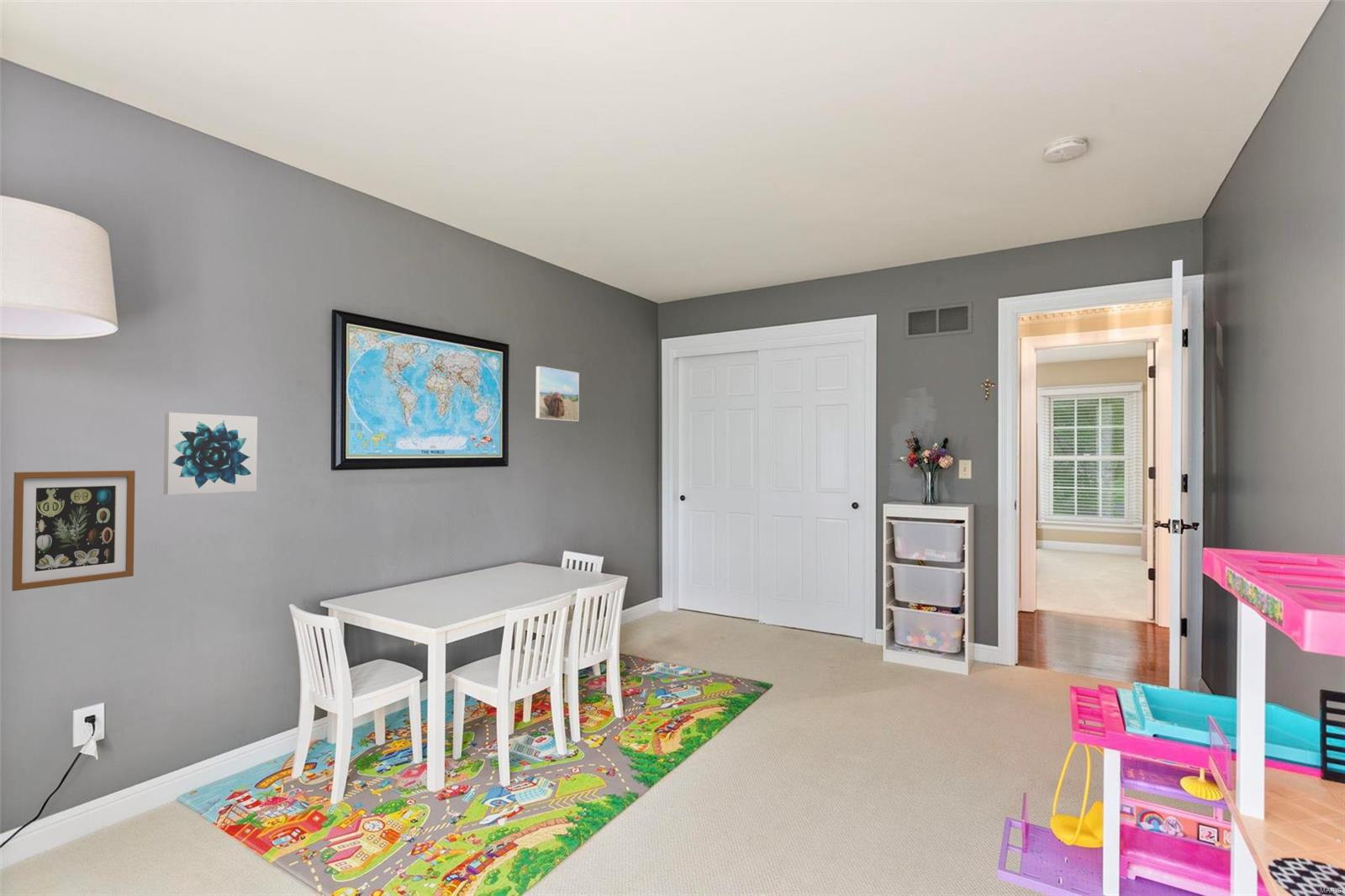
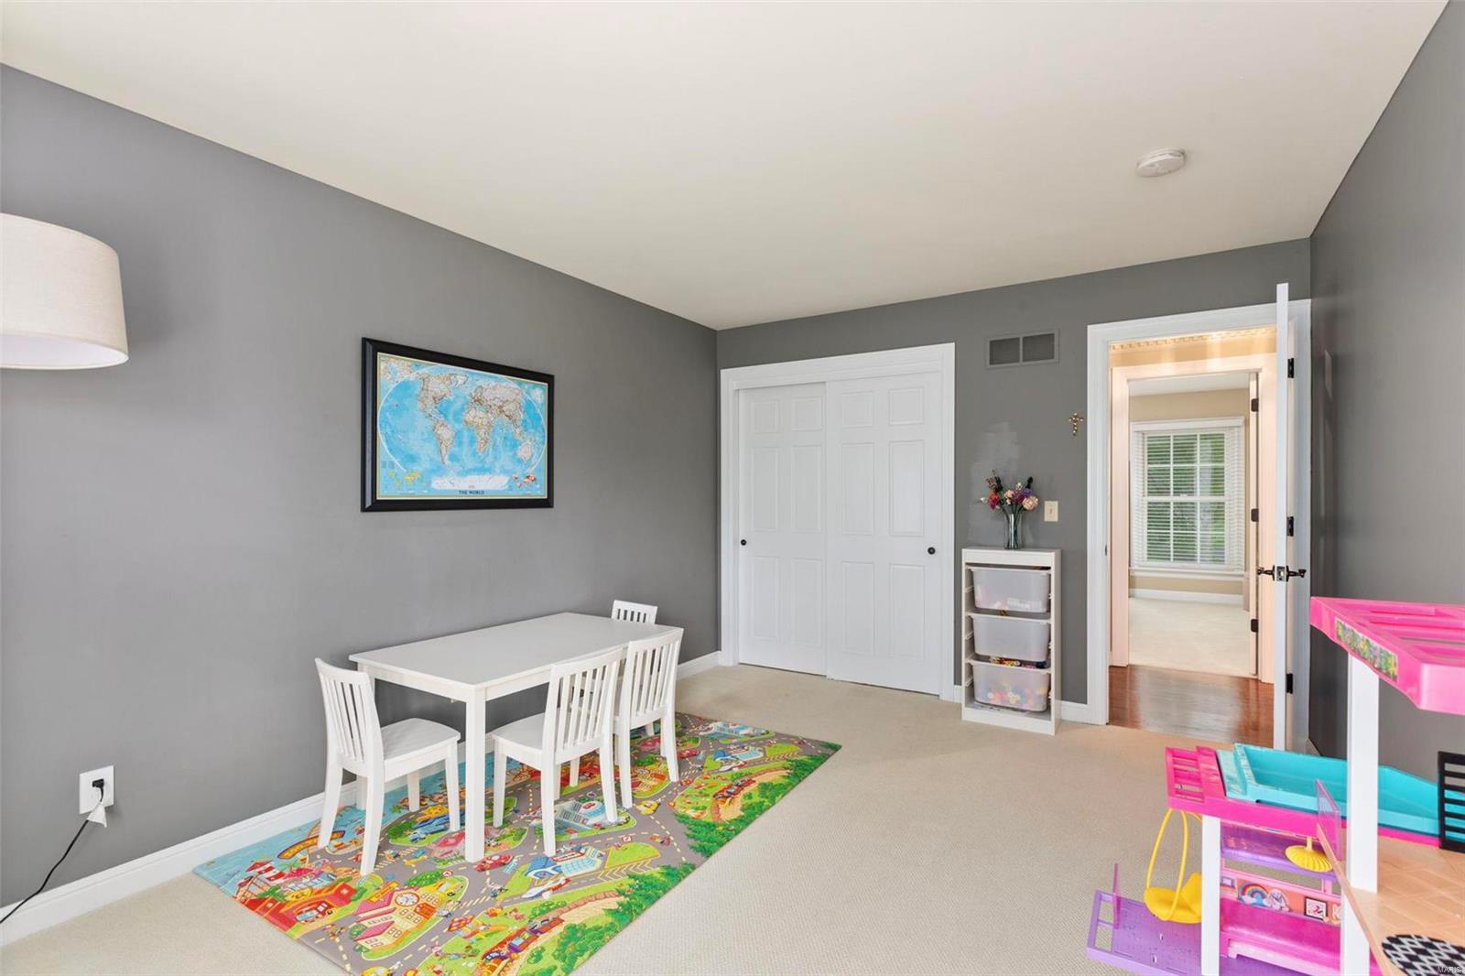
- wall art [163,412,258,496]
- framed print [535,366,580,422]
- wall art [11,470,136,592]
